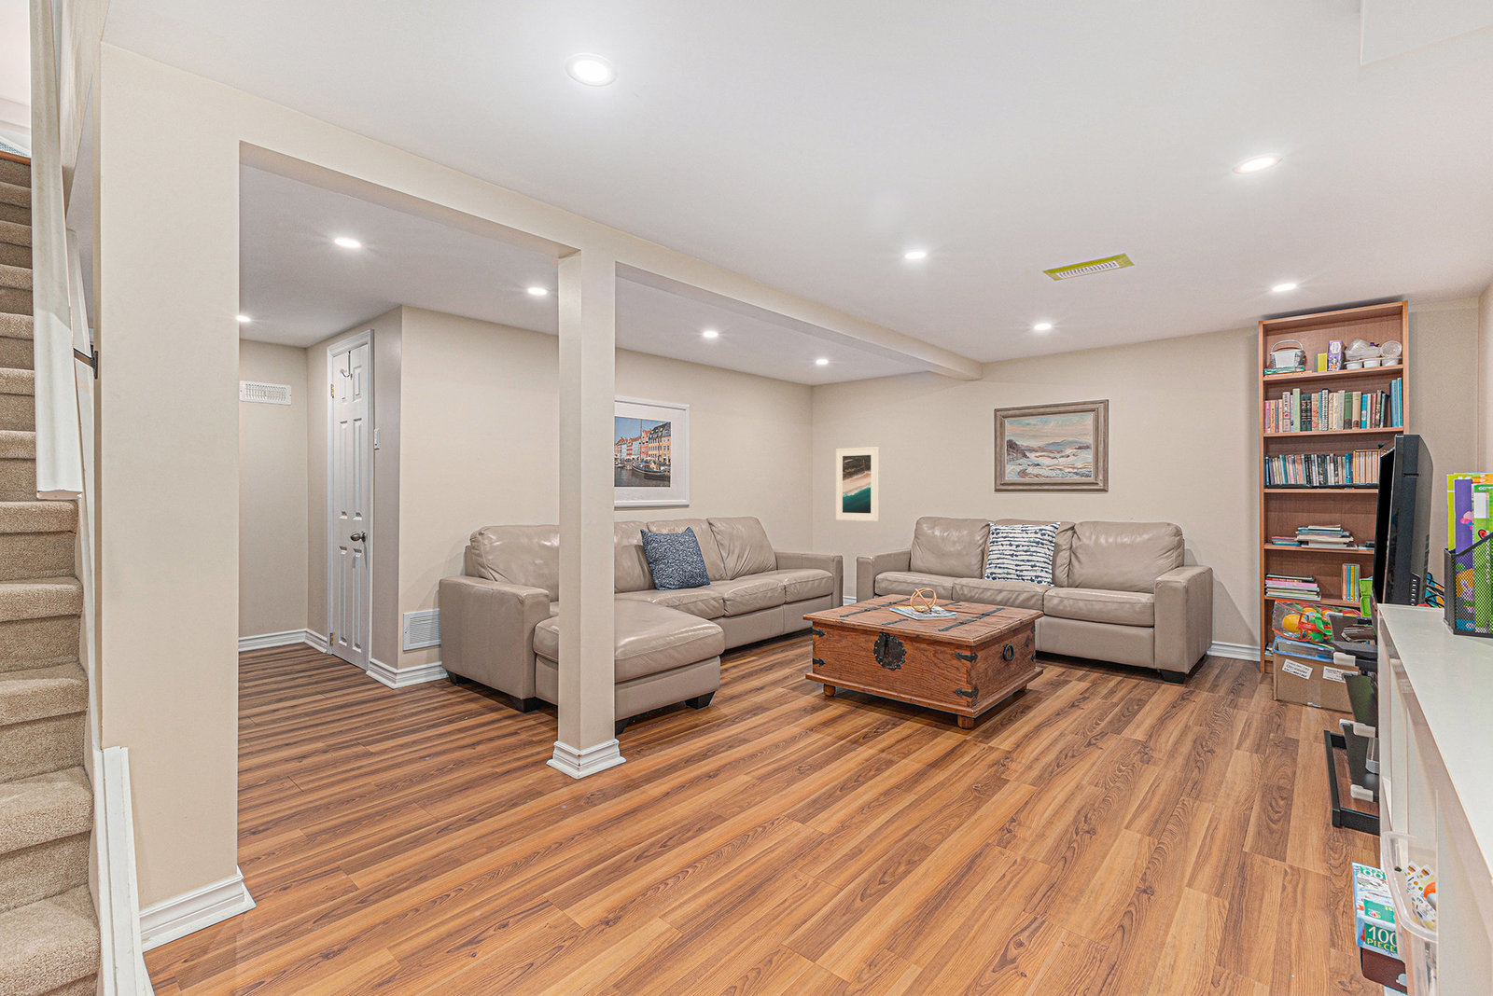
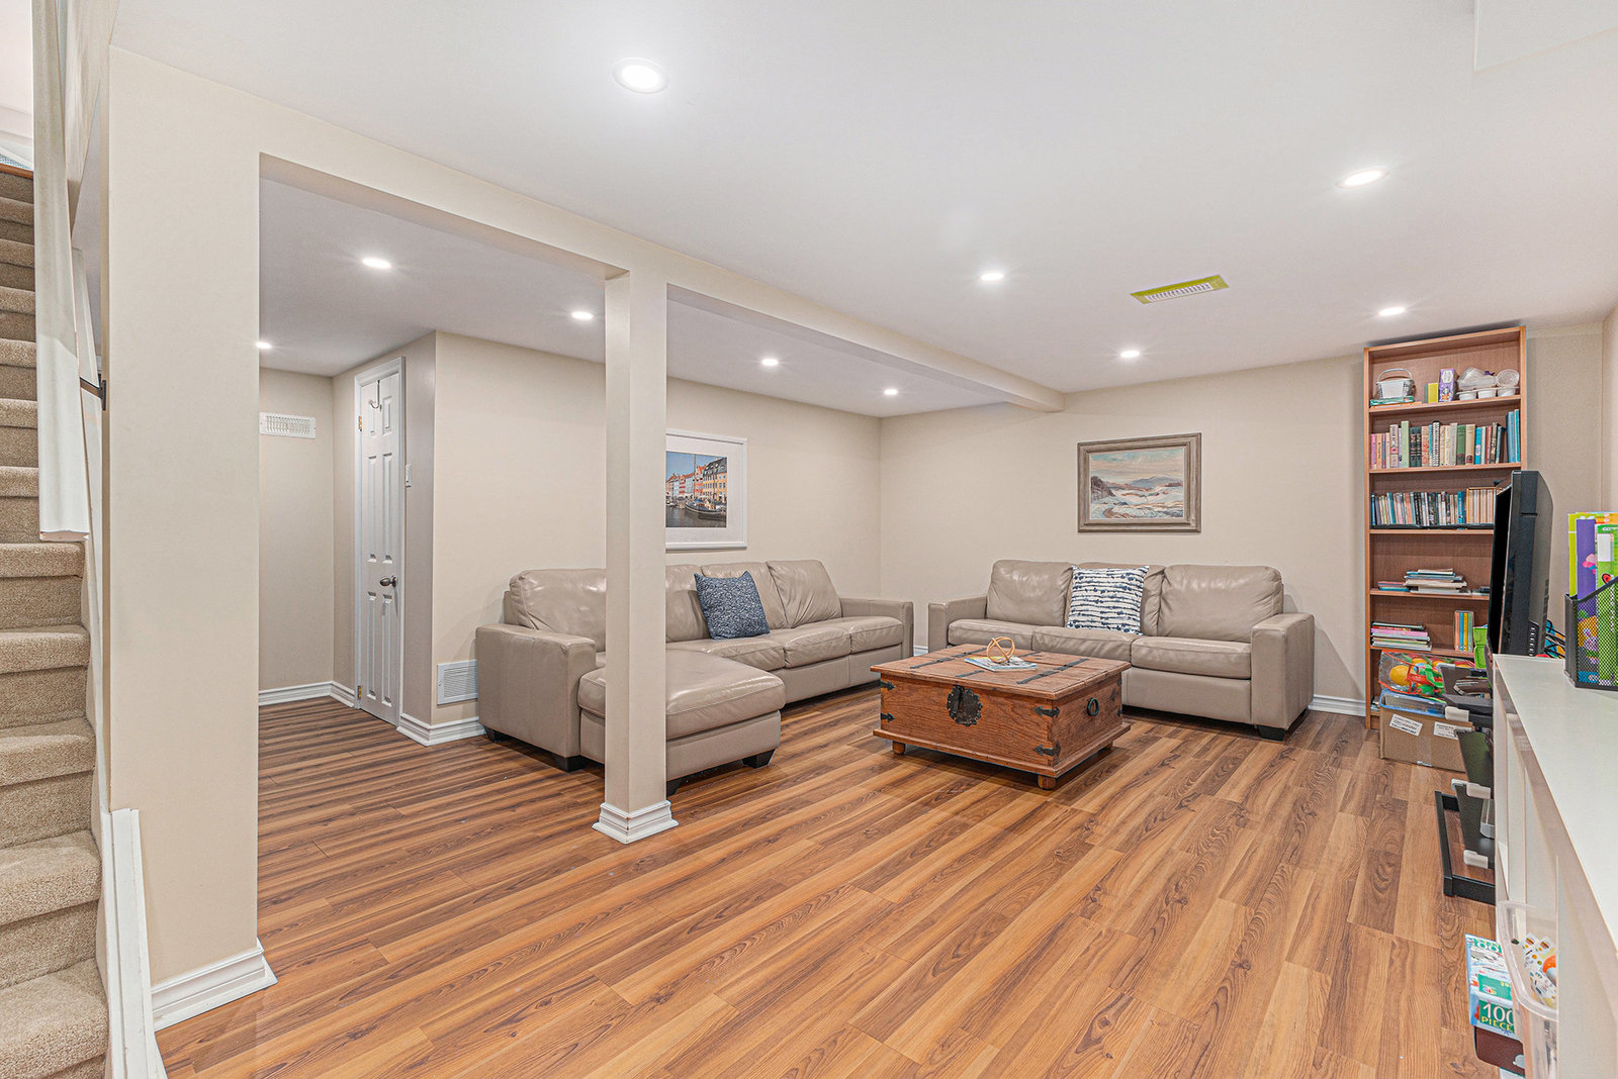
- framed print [835,446,880,522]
